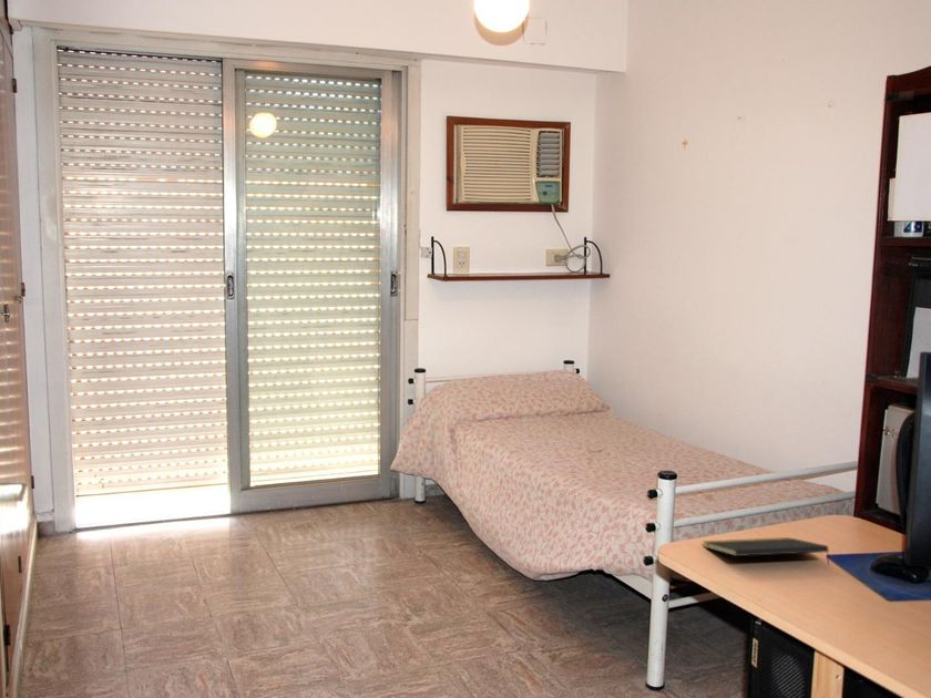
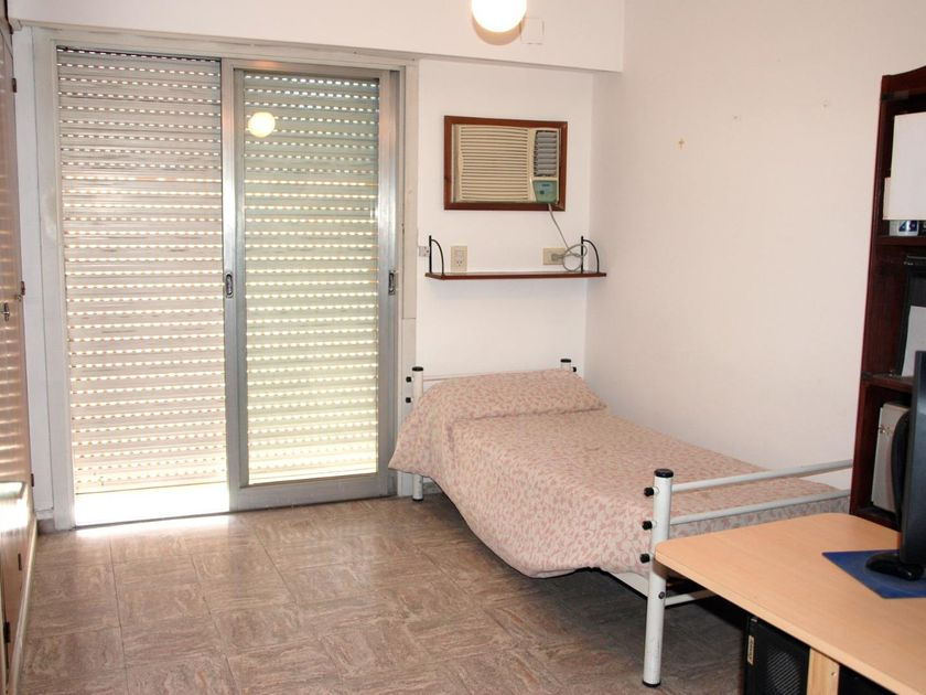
- notepad [702,536,830,566]
